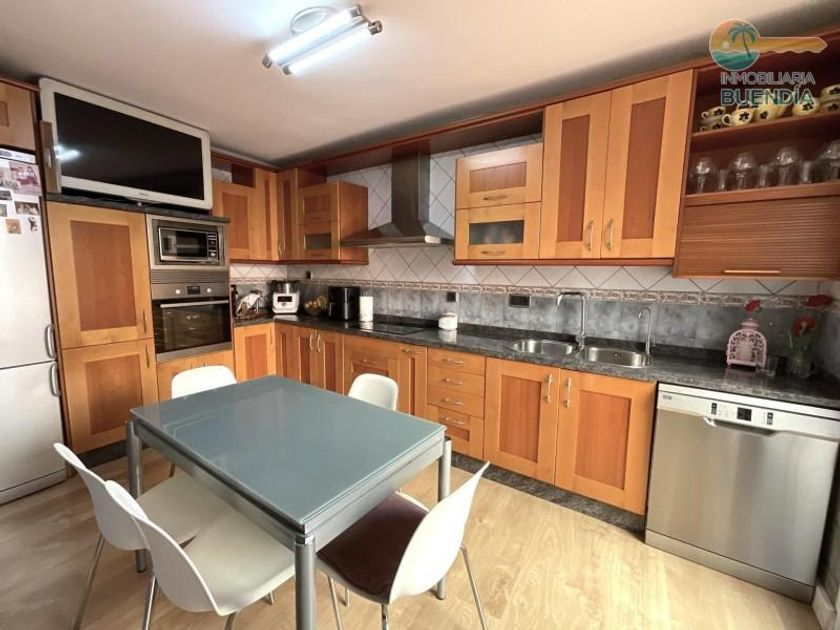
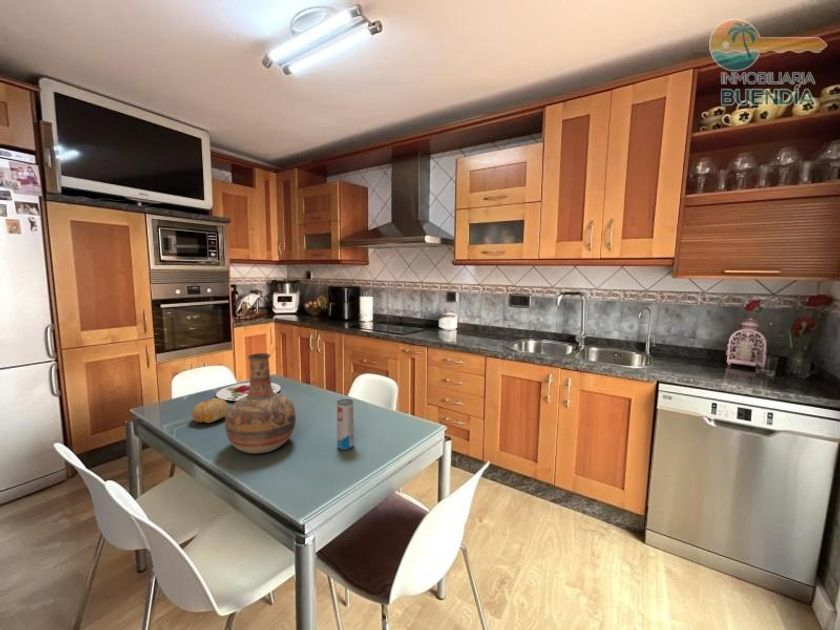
+ plate [215,382,282,402]
+ vase [224,352,297,454]
+ fruit [191,397,229,424]
+ beverage can [336,398,355,451]
